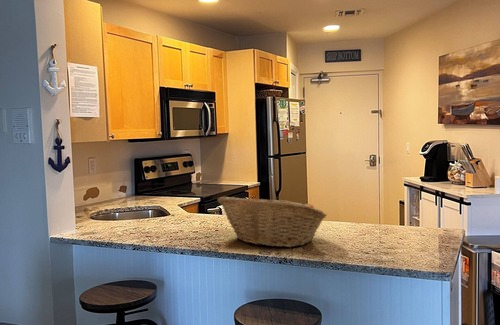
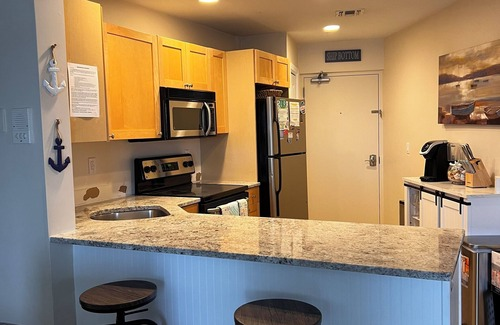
- fruit basket [216,196,328,248]
